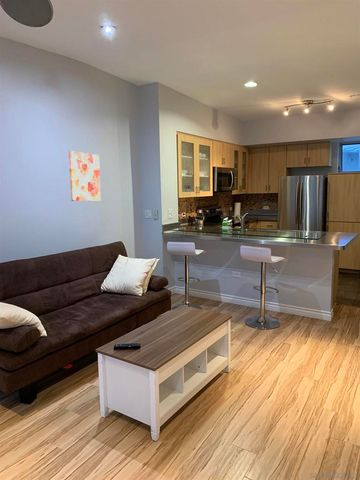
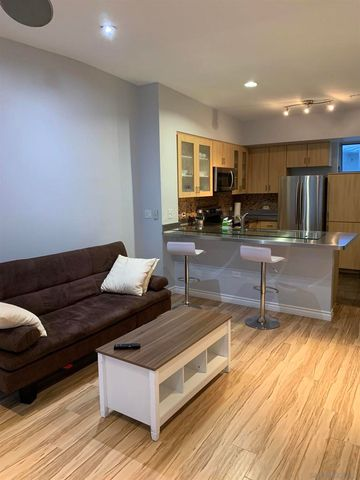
- wall art [68,150,102,202]
